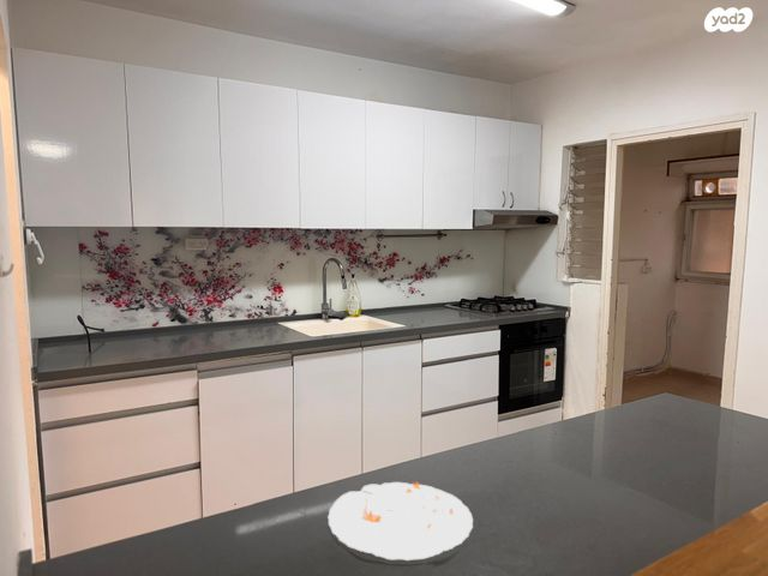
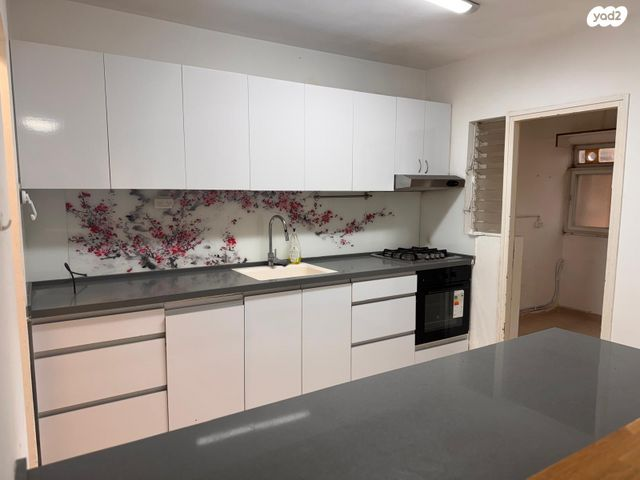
- plate [326,481,474,562]
